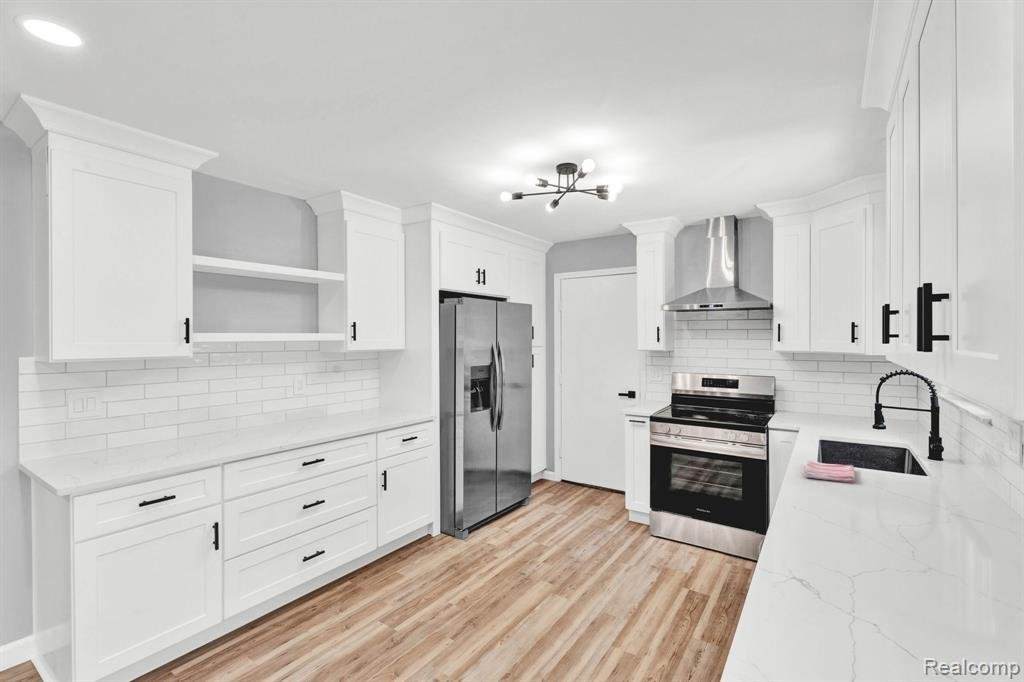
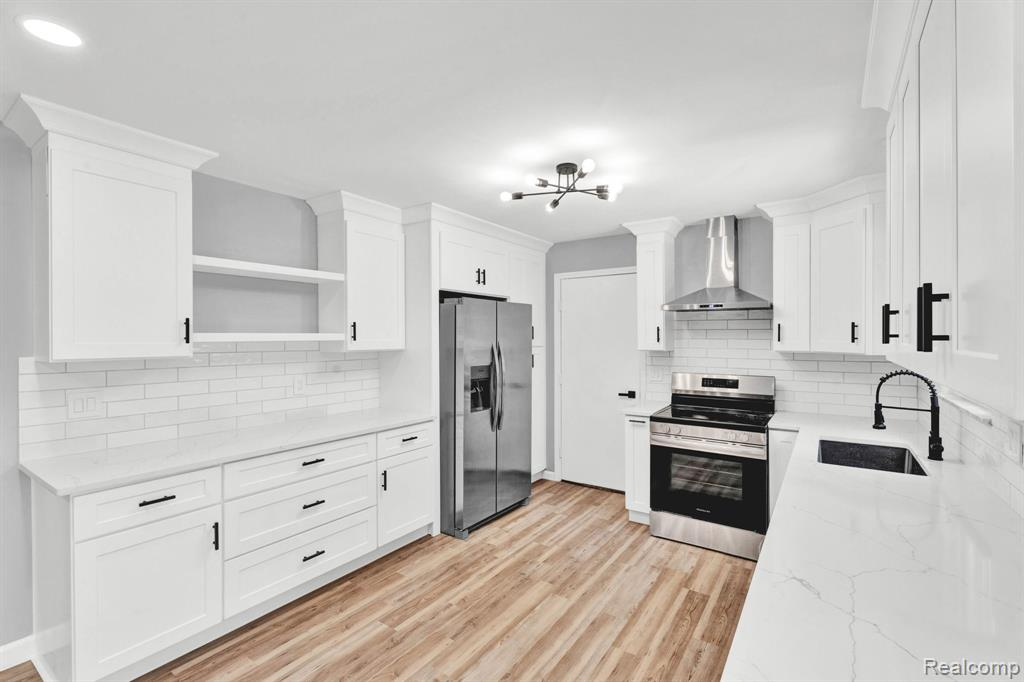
- dish towel [803,460,856,484]
